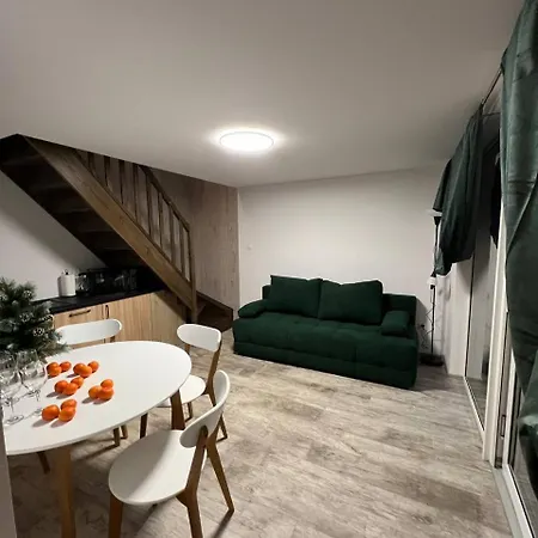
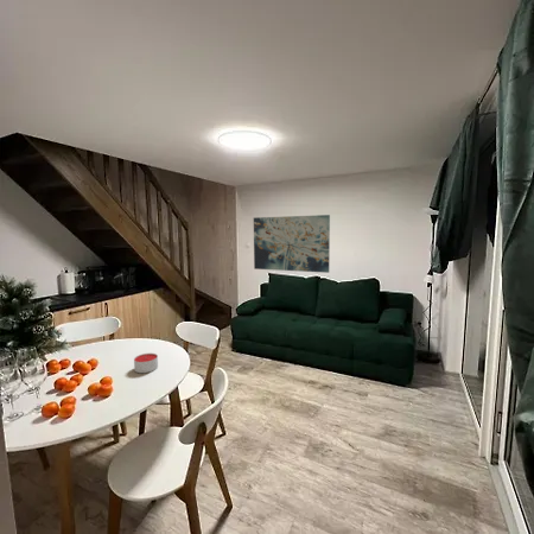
+ candle [133,352,159,374]
+ wall art [253,214,331,274]
